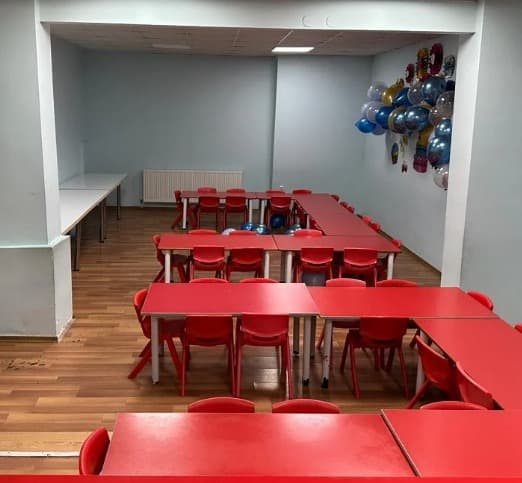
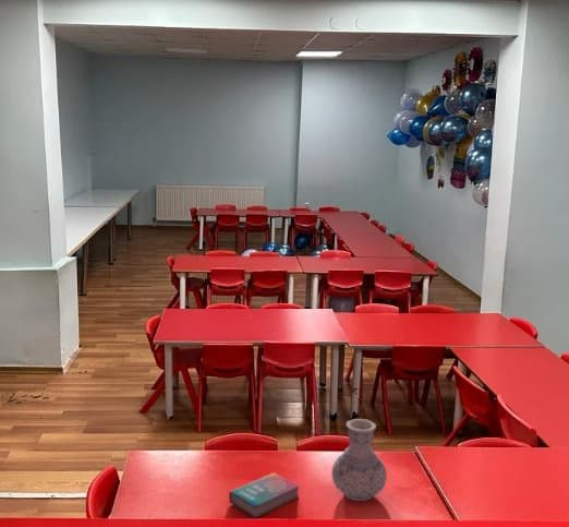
+ vase [330,418,388,502]
+ book [228,471,301,519]
